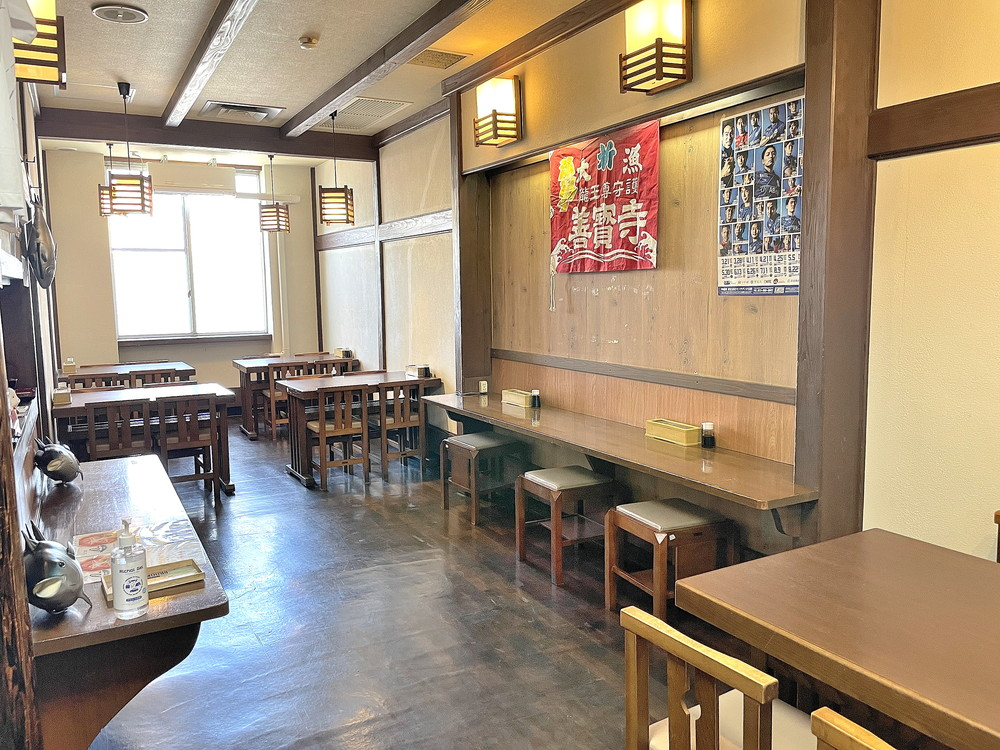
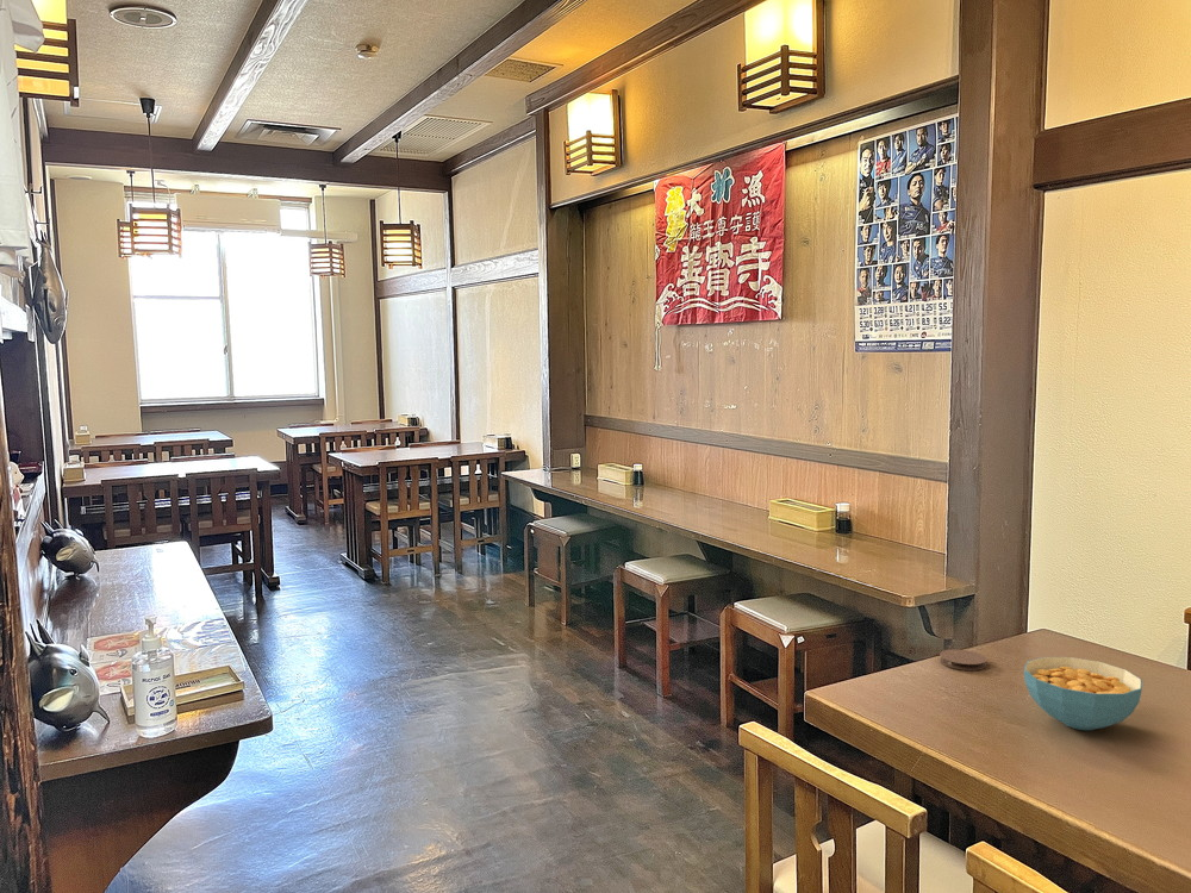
+ coaster [939,648,989,672]
+ cereal bowl [1023,656,1143,731]
